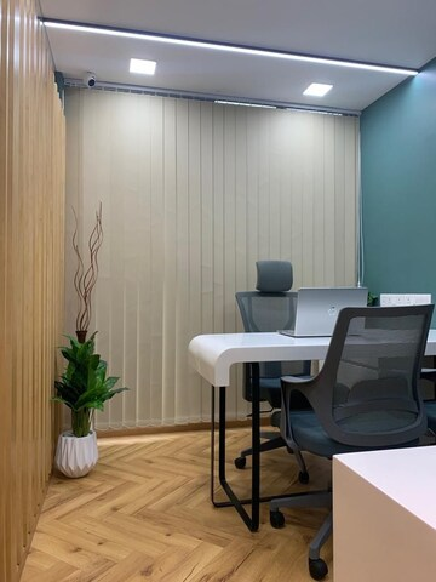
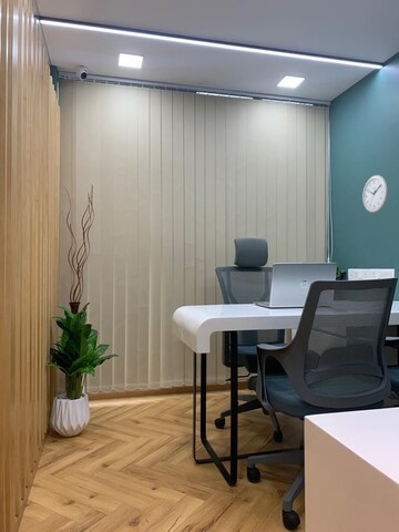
+ wall clock [361,174,389,214]
